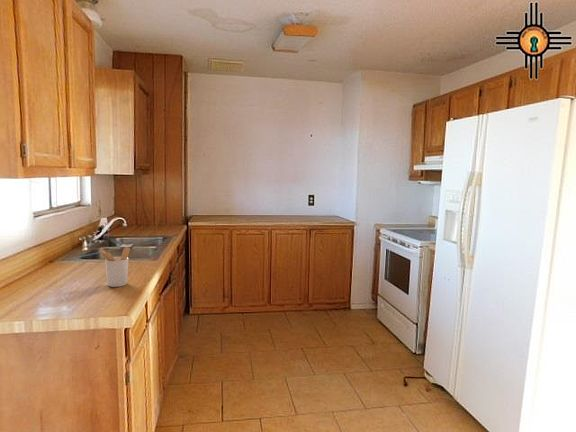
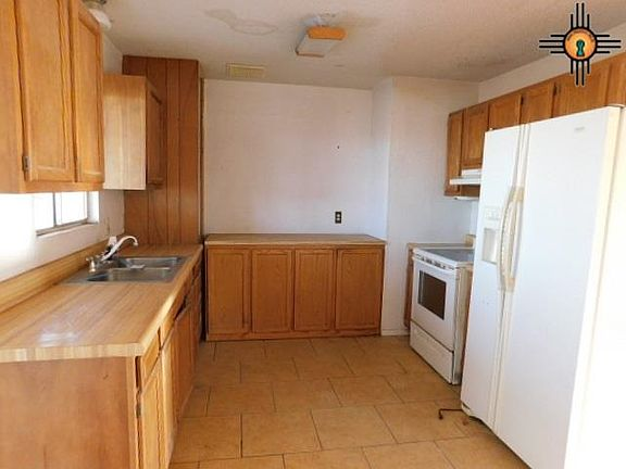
- utensil holder [98,246,131,288]
